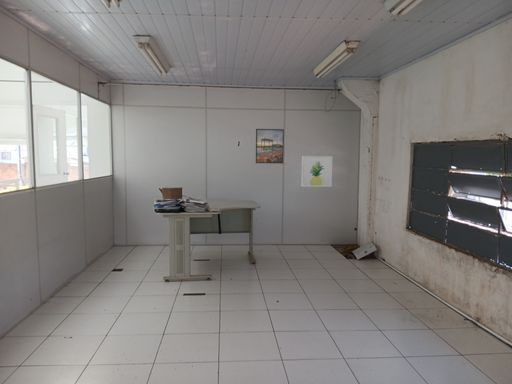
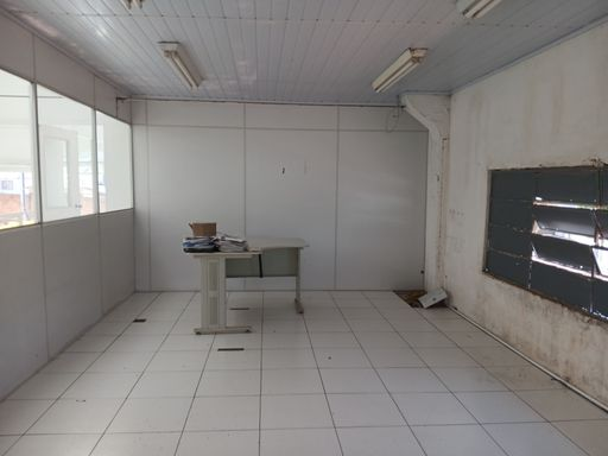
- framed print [255,128,285,164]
- wall art [300,155,334,188]
